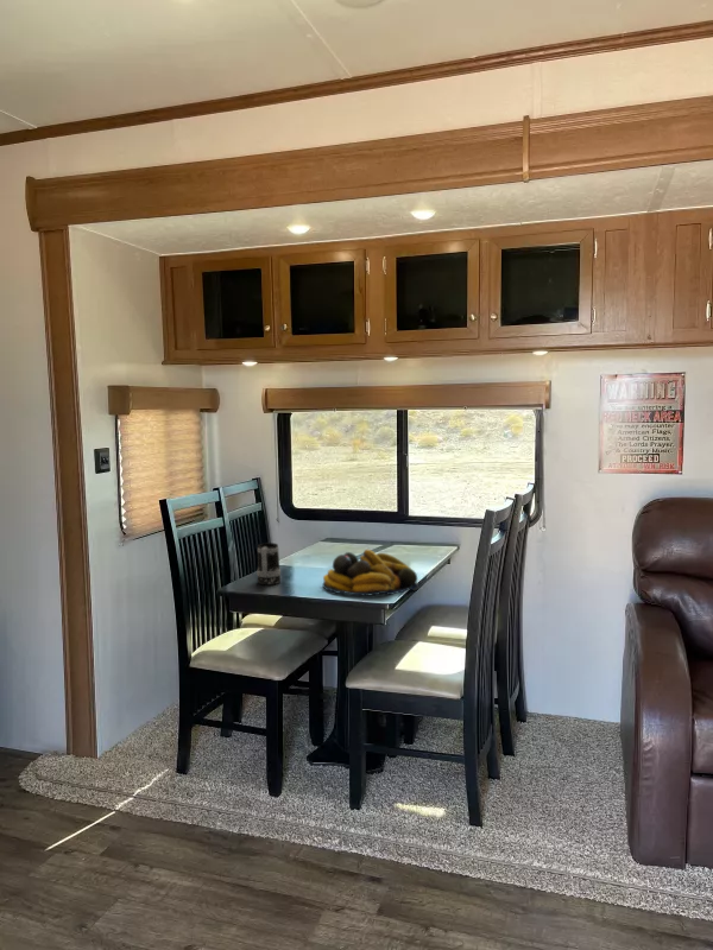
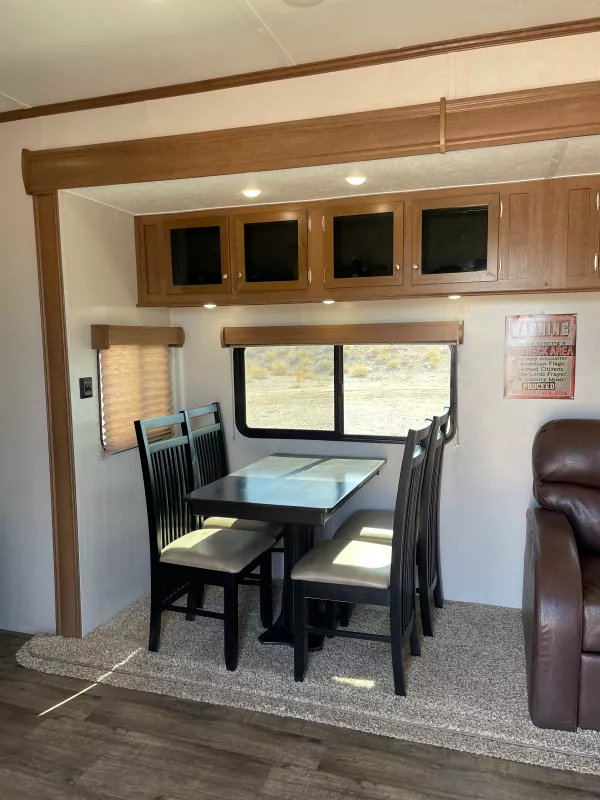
- fruit bowl [321,549,419,596]
- mug [255,542,282,587]
